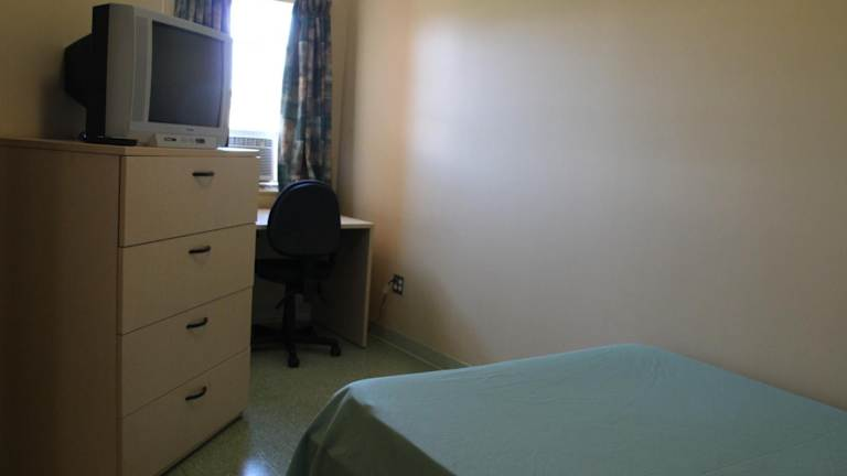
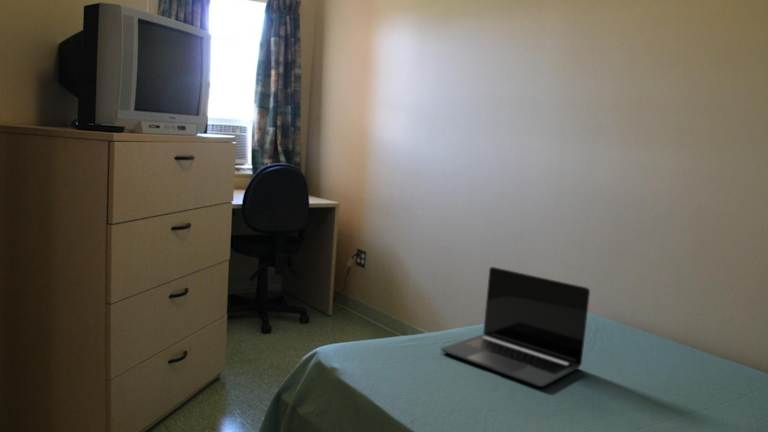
+ laptop [440,266,591,388]
